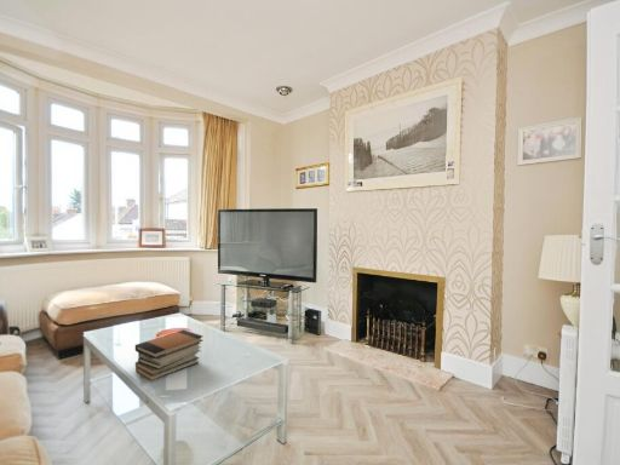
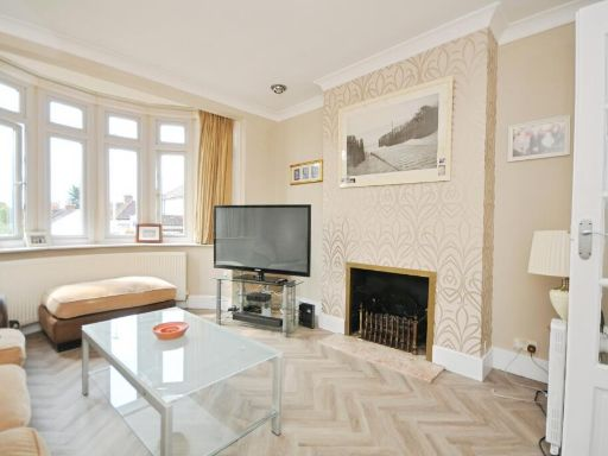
- book stack [134,328,205,381]
